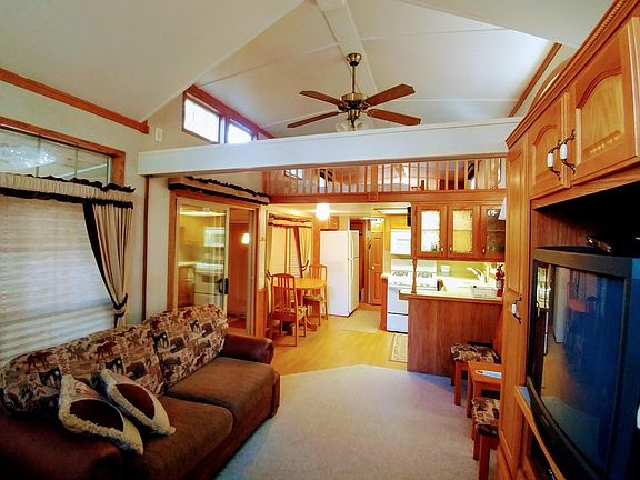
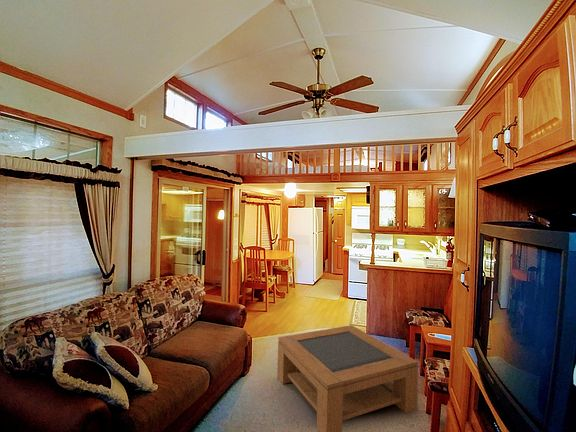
+ coffee table [276,324,419,432]
